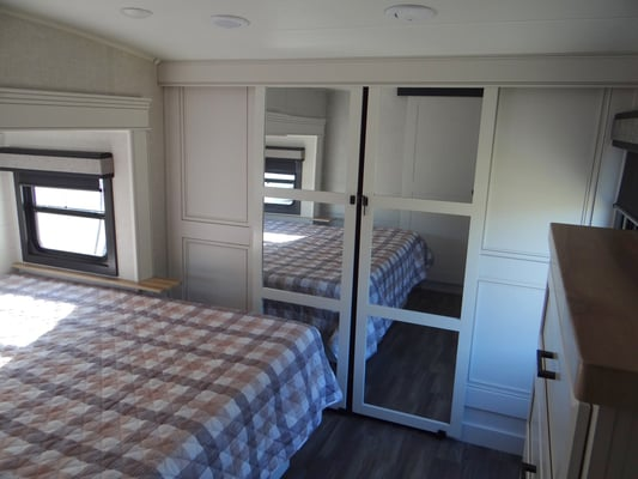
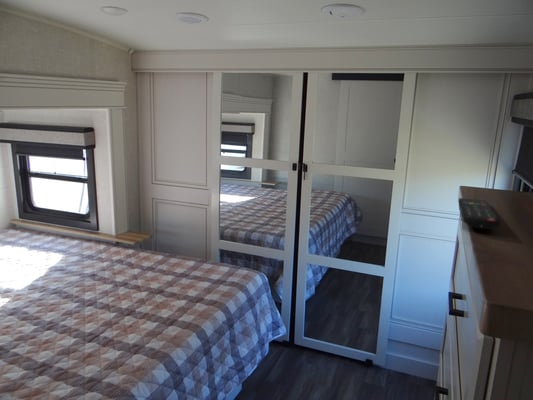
+ remote control [458,197,501,230]
